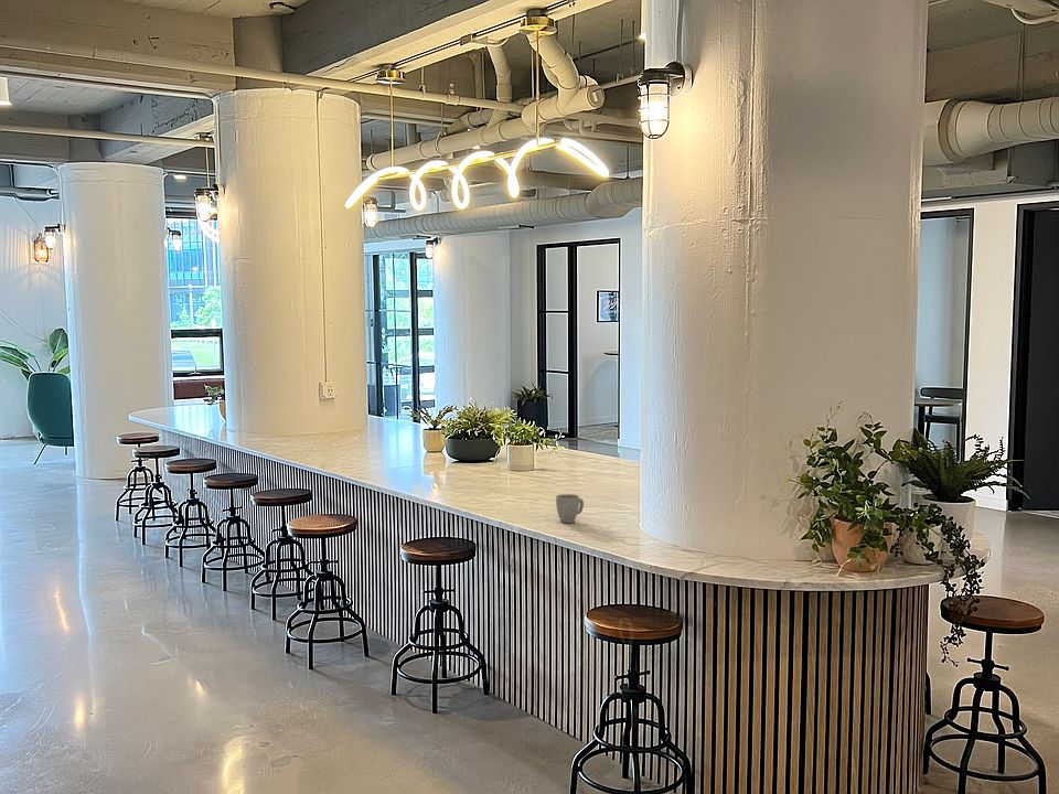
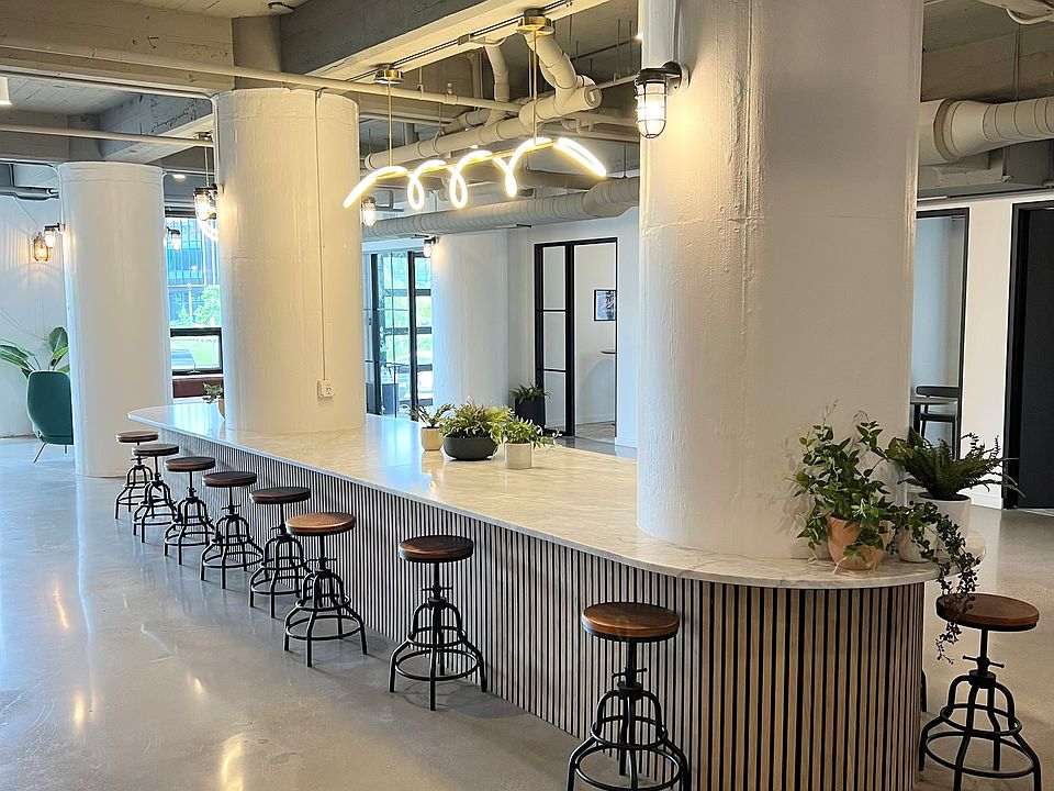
- mug [555,493,585,524]
